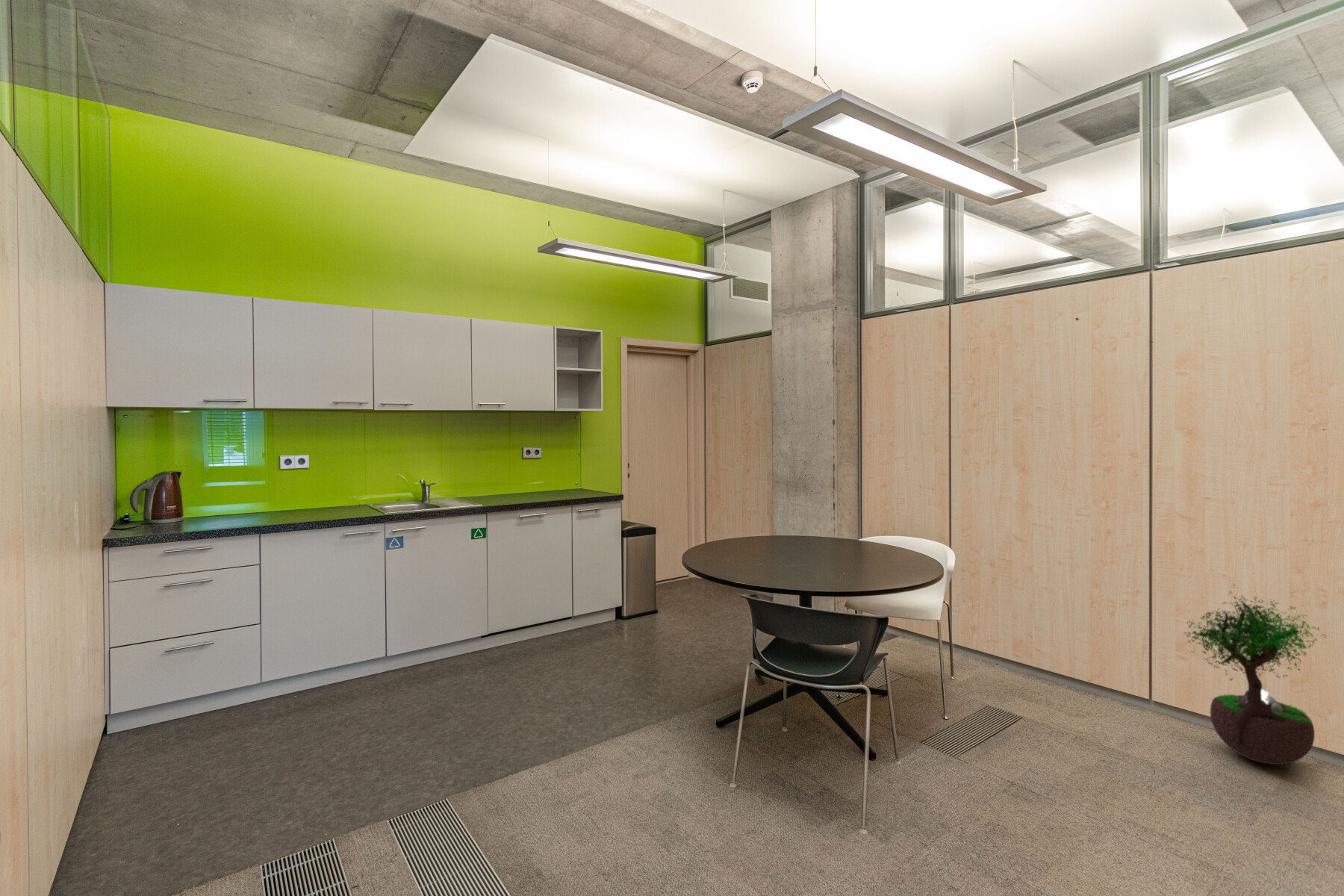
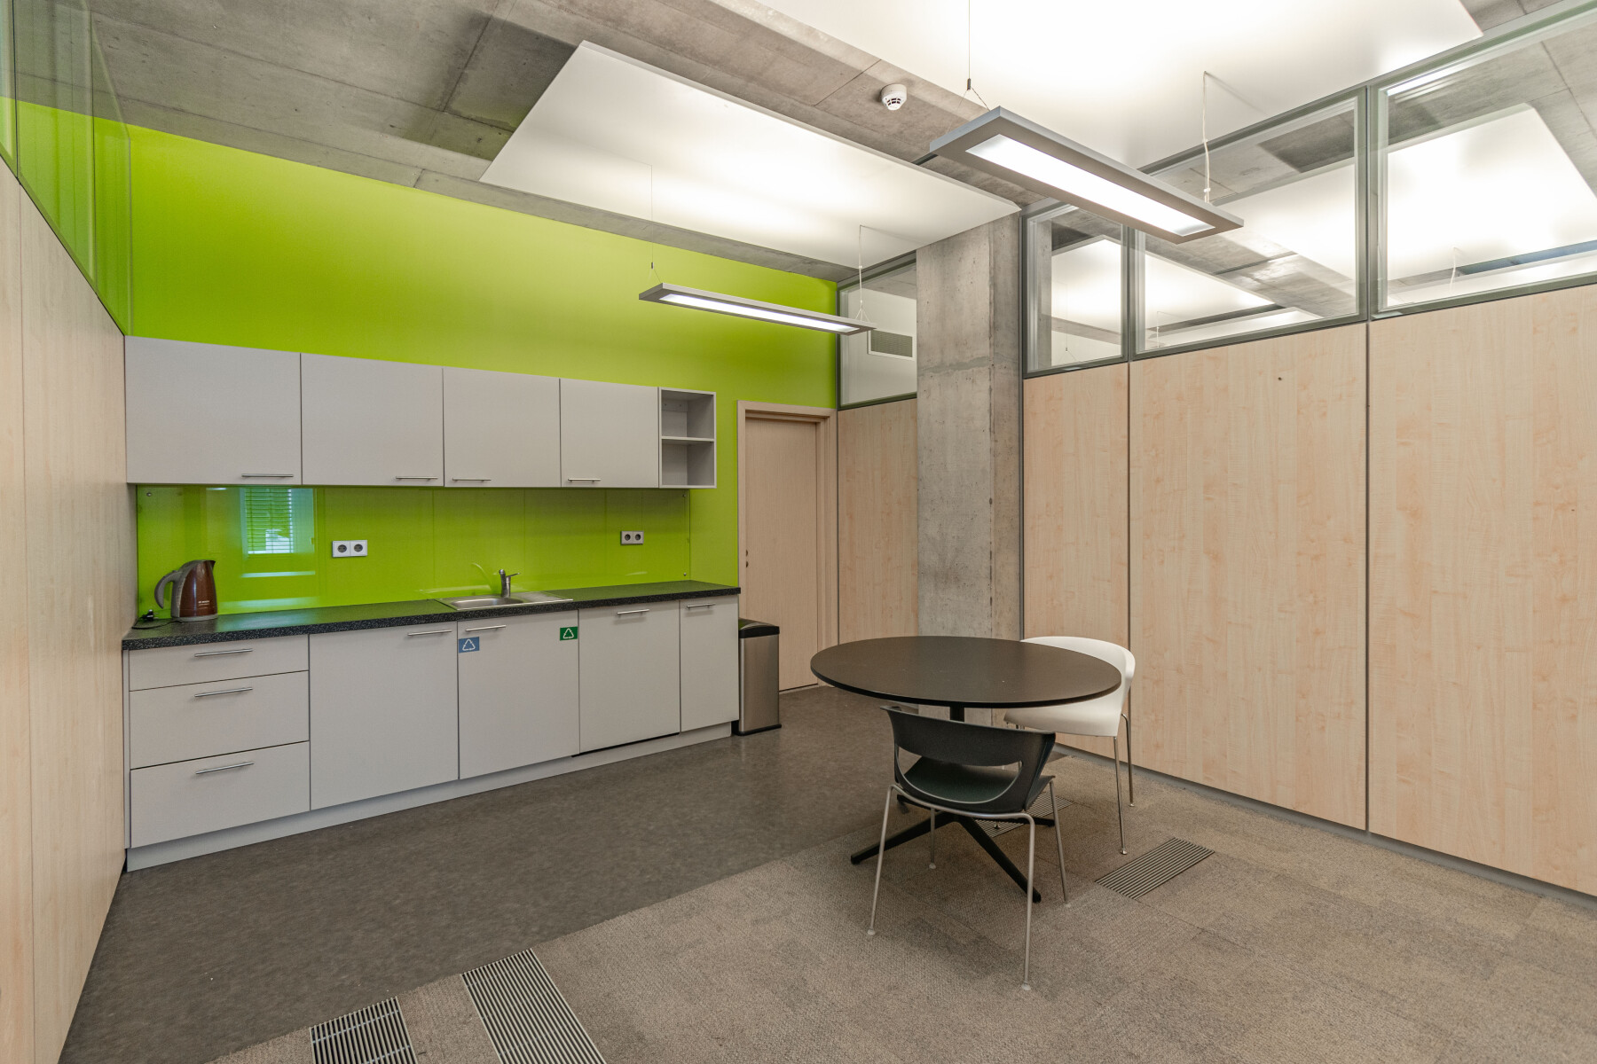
- potted tree [1183,583,1327,765]
